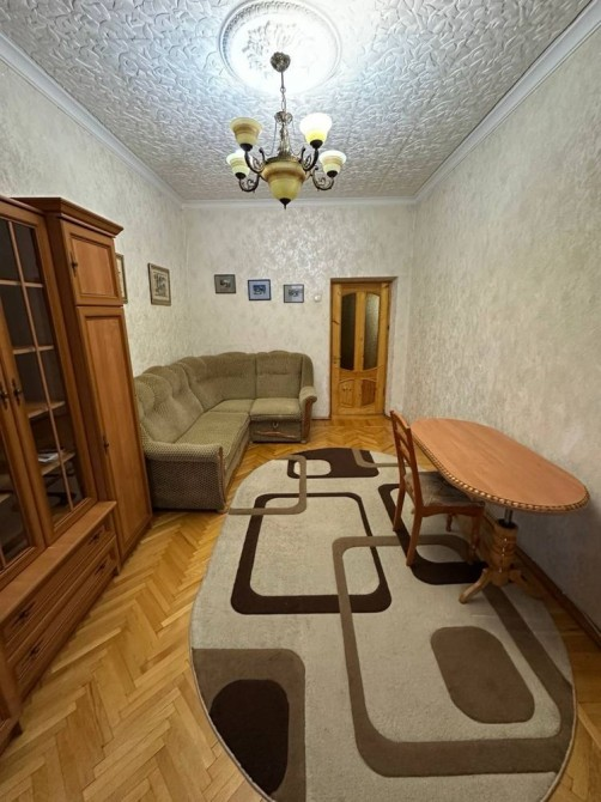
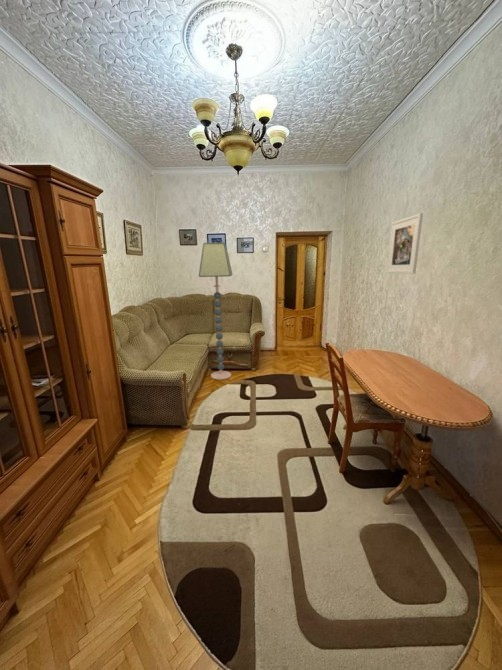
+ floor lamp [198,242,233,381]
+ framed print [386,212,424,275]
